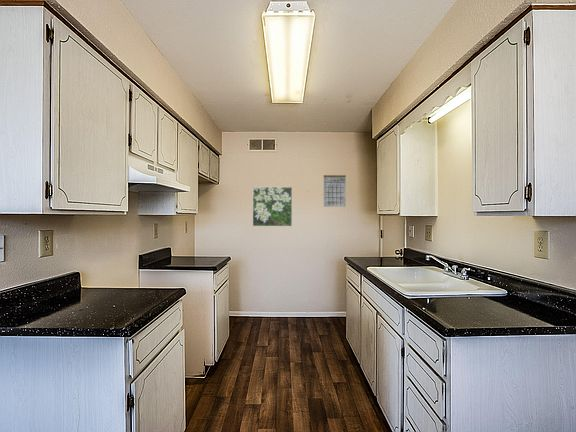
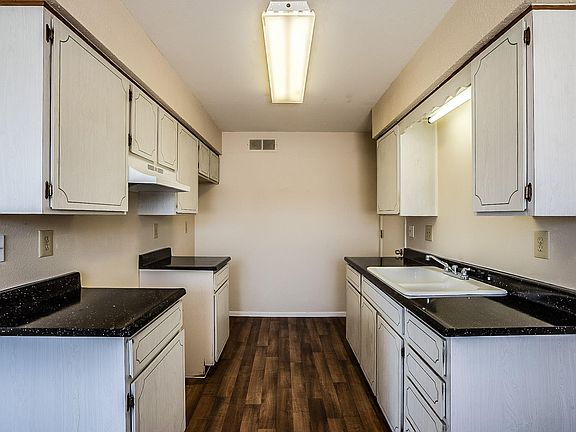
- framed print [252,186,293,227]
- calendar [323,174,347,208]
